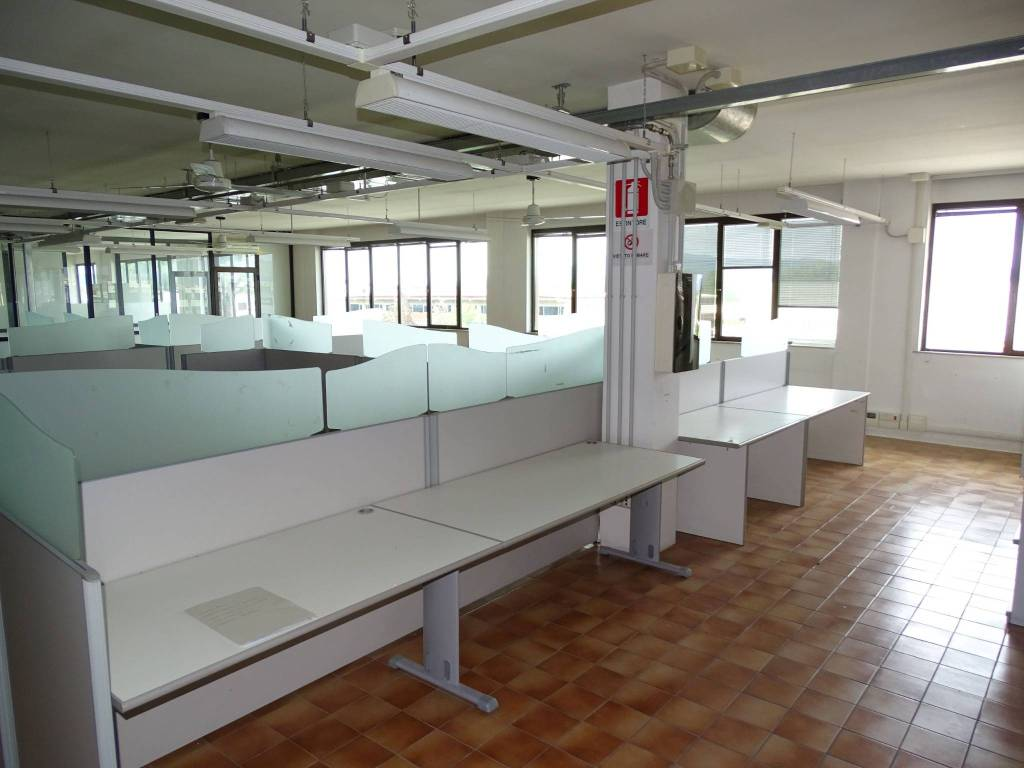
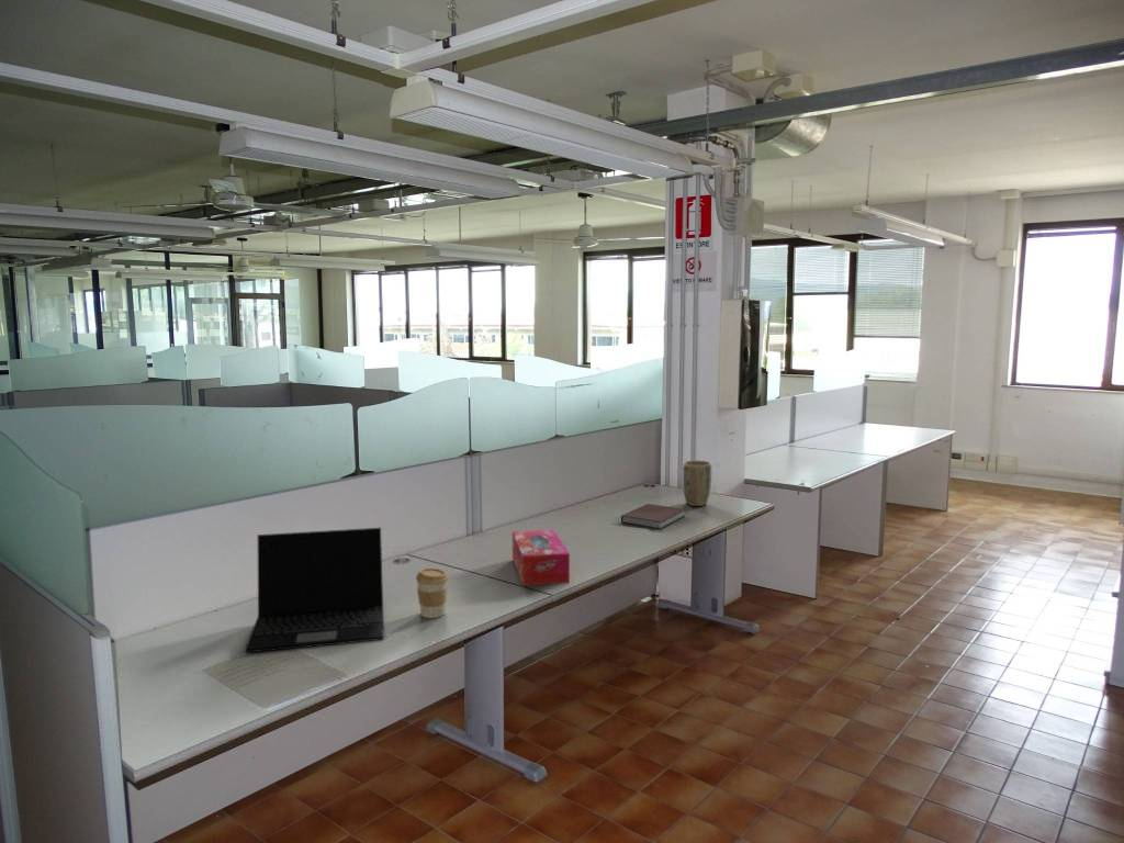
+ plant pot [682,459,712,507]
+ laptop [244,527,385,654]
+ coffee cup [415,567,450,619]
+ notebook [620,503,686,530]
+ tissue box [512,528,571,587]
